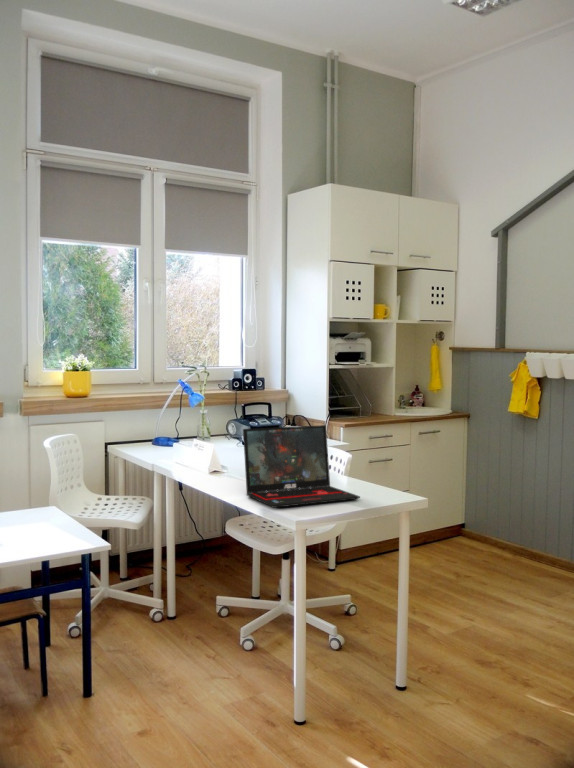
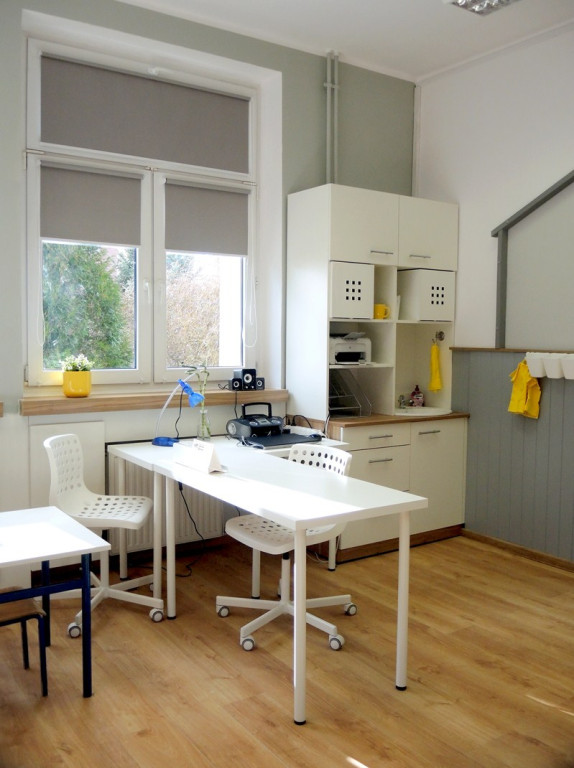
- laptop [242,424,361,509]
